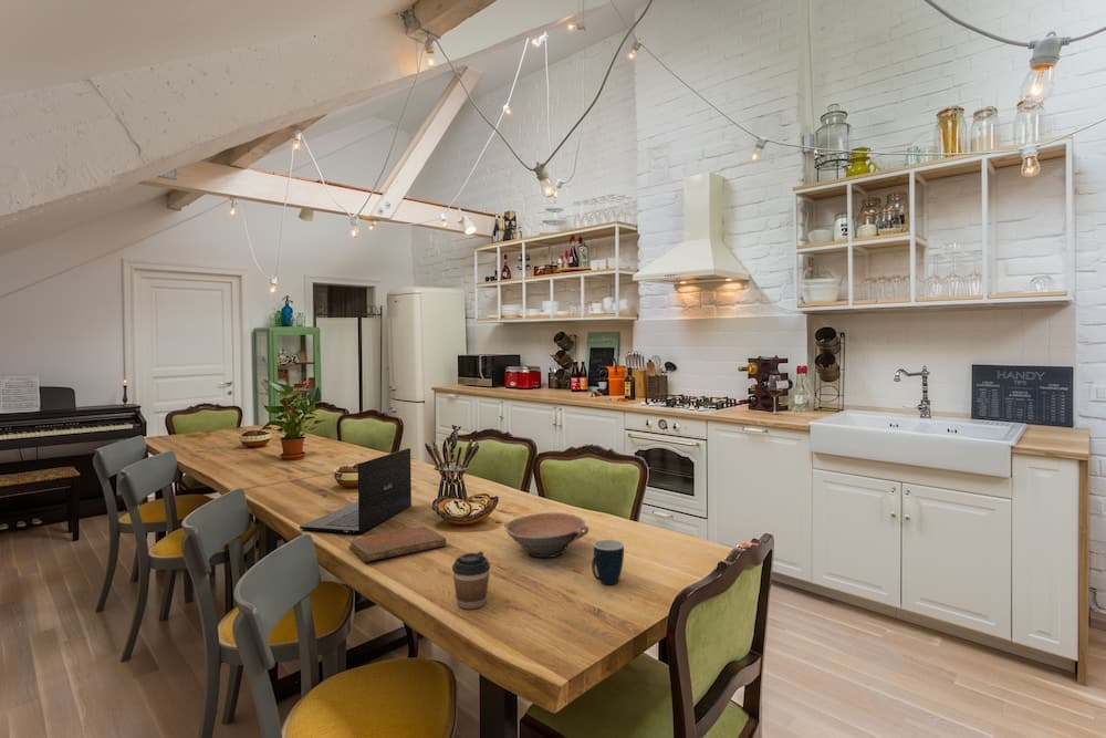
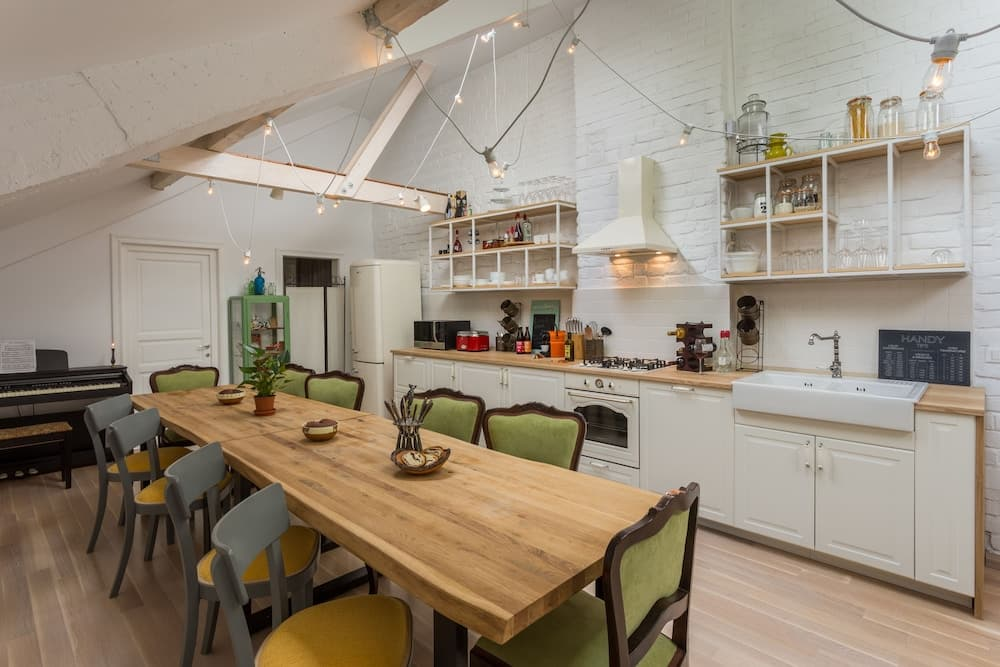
- coffee cup [451,550,491,610]
- laptop [299,447,413,534]
- bowl [503,511,589,559]
- mug [591,539,625,586]
- notebook [348,526,447,563]
